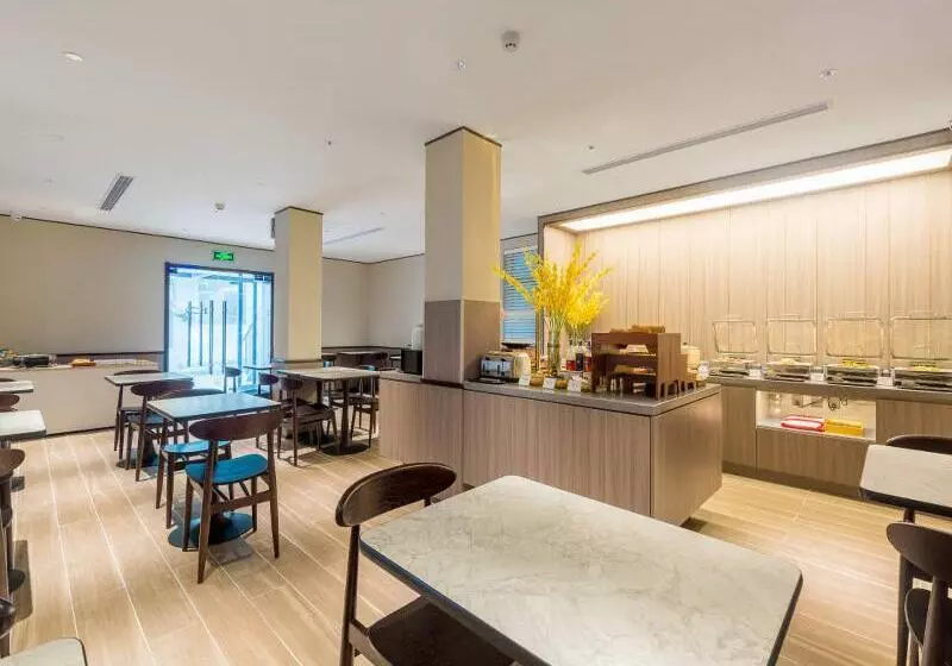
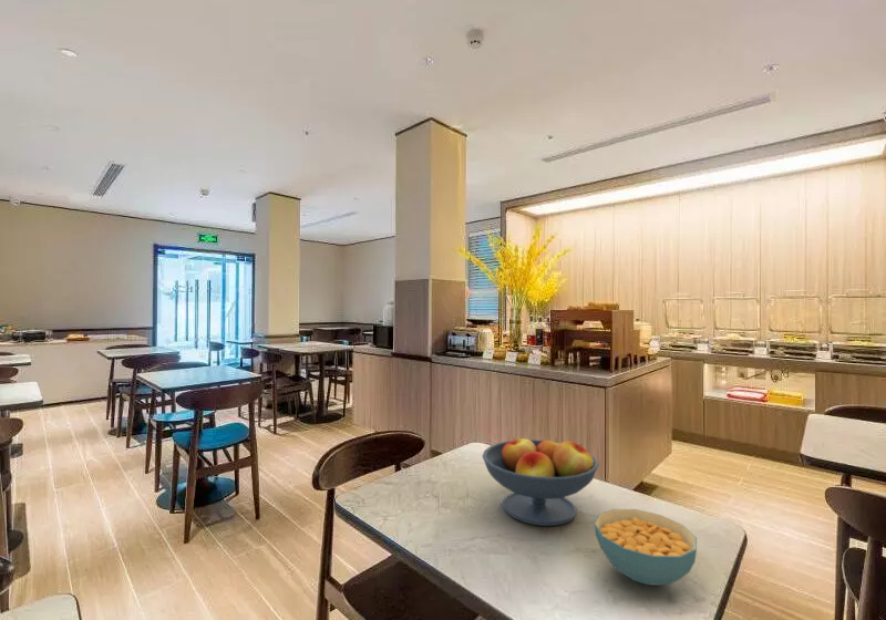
+ fruit bowl [482,436,599,527]
+ cereal bowl [593,508,698,587]
